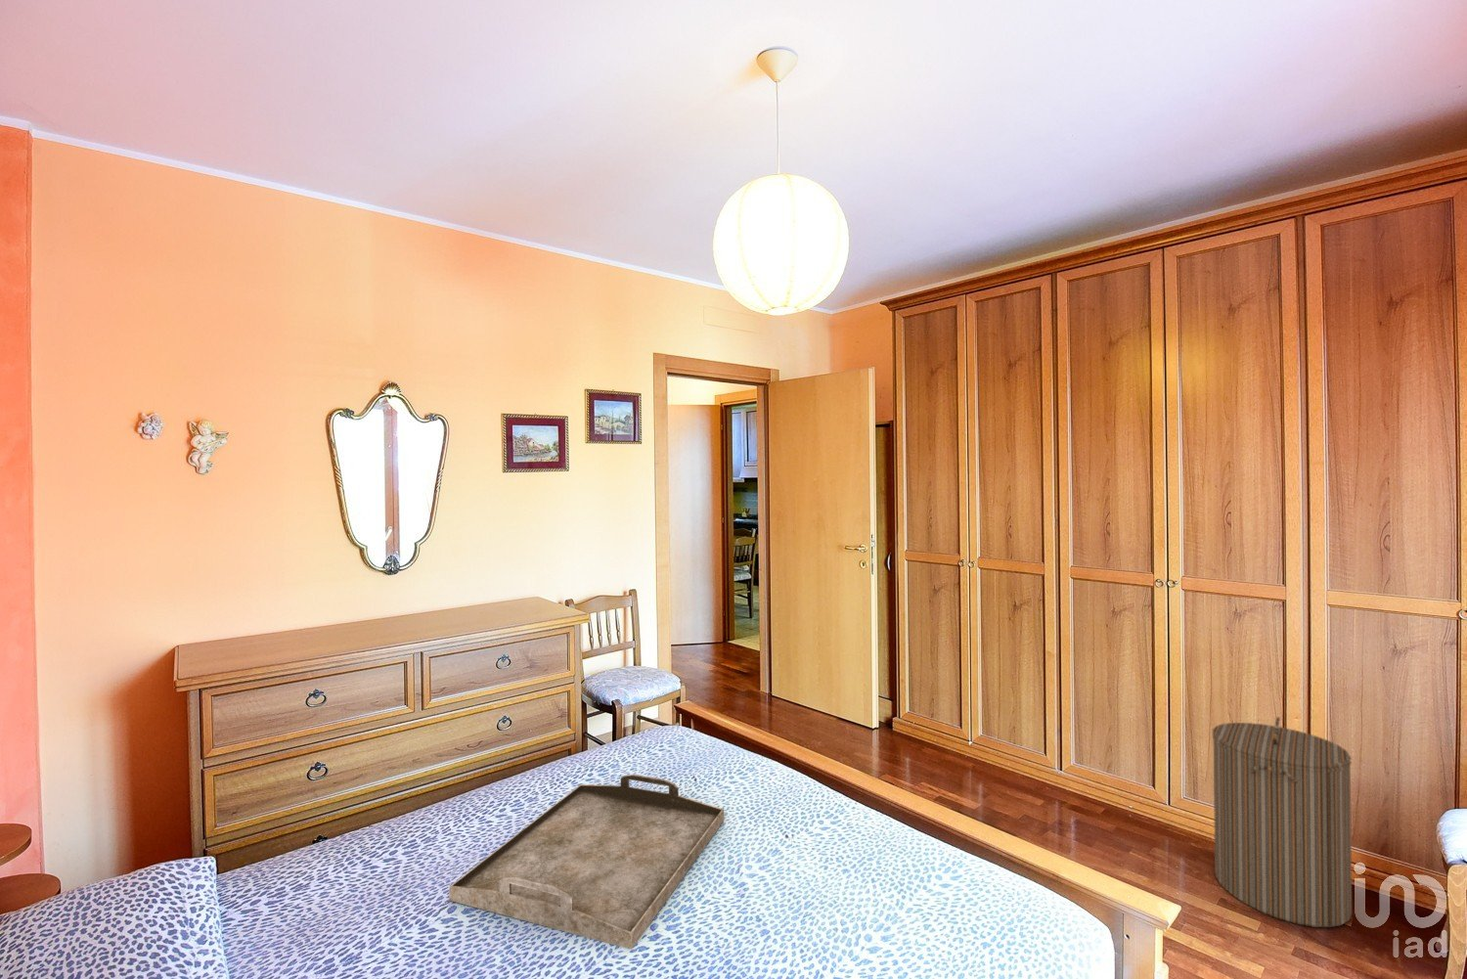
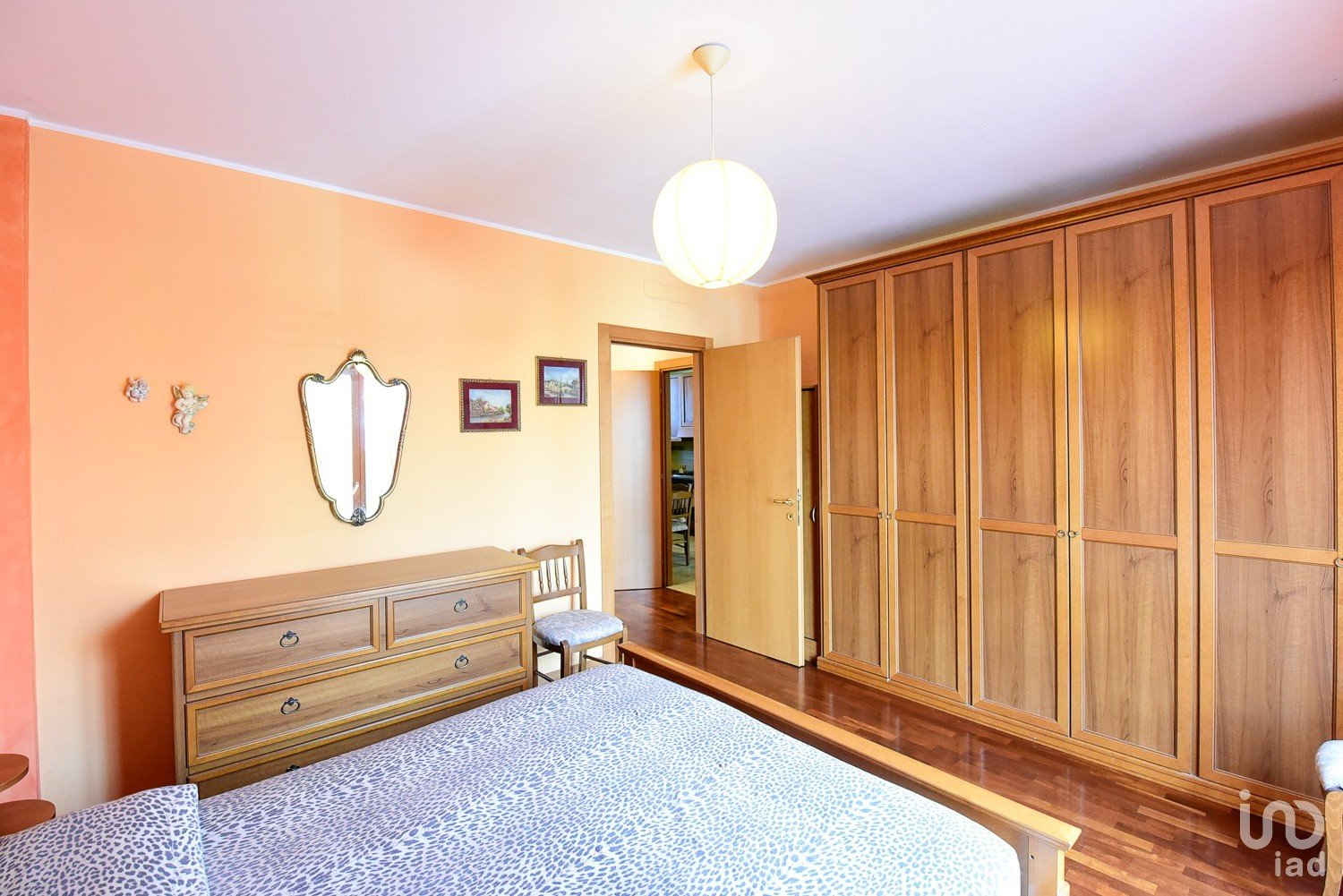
- laundry hamper [1211,716,1352,928]
- serving tray [448,774,724,951]
